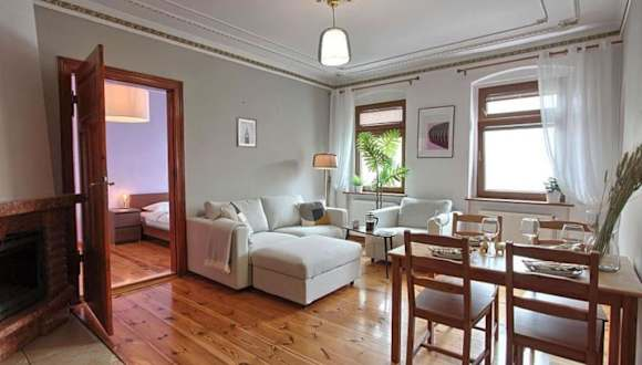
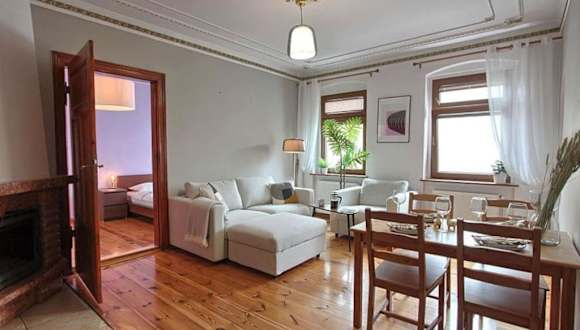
- wall art [235,116,258,149]
